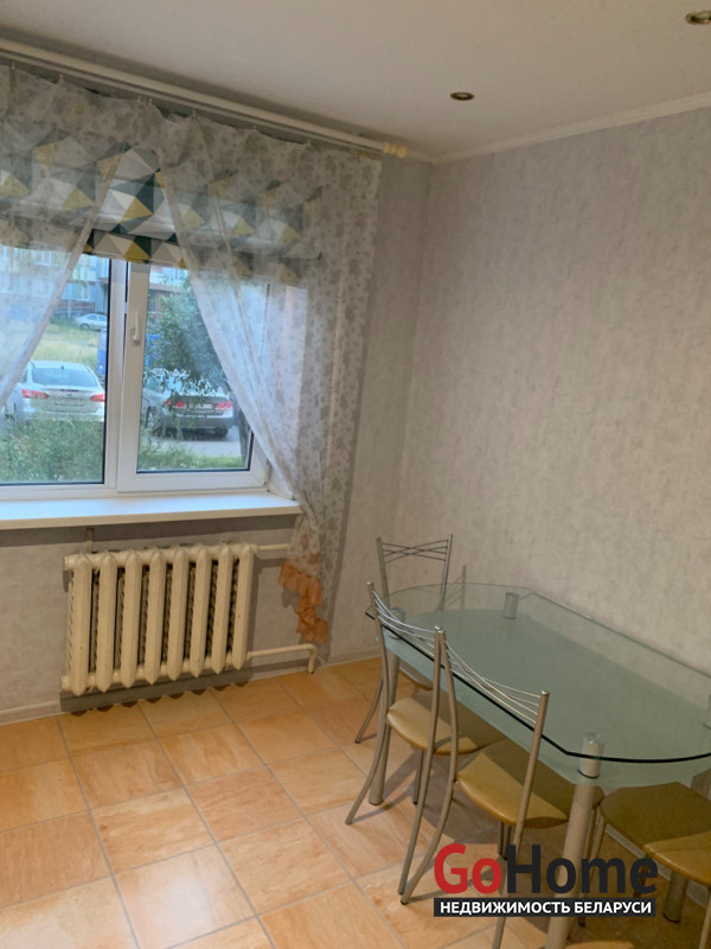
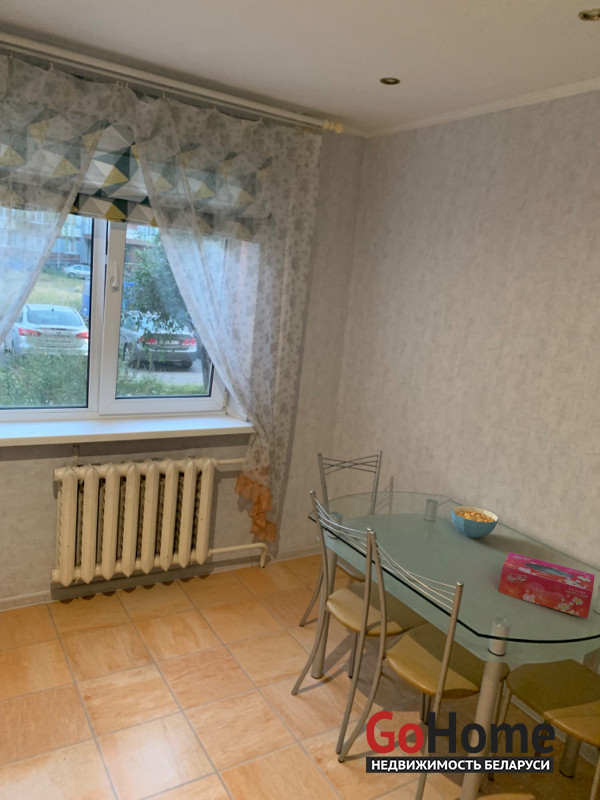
+ tissue box [497,551,595,620]
+ cereal bowl [450,505,500,539]
